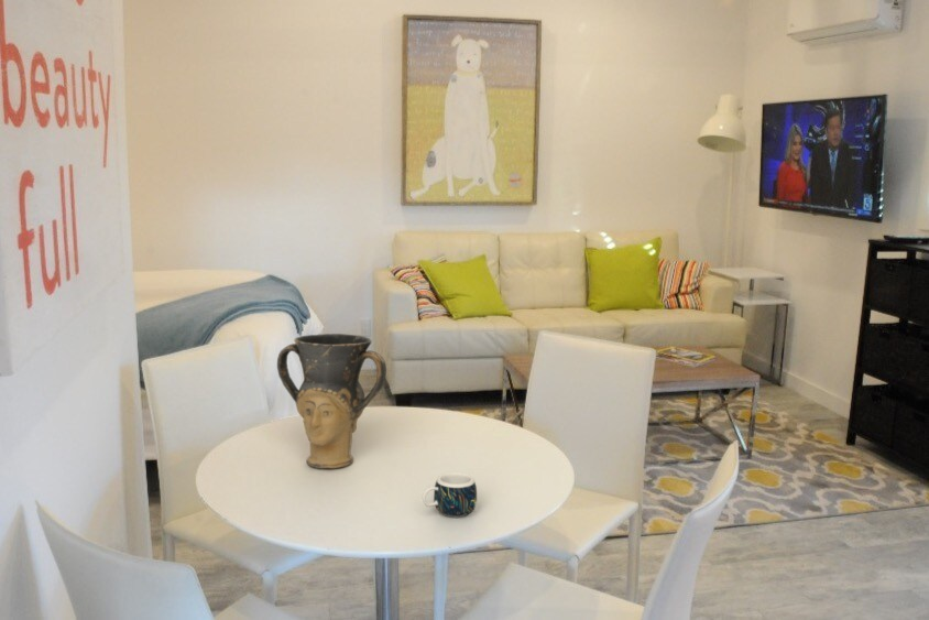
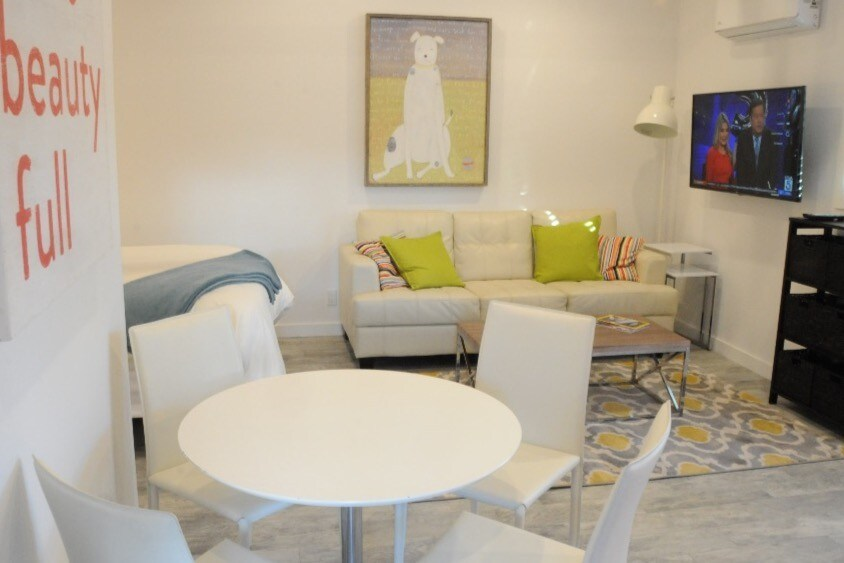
- mug [422,471,478,518]
- vase [276,333,387,469]
